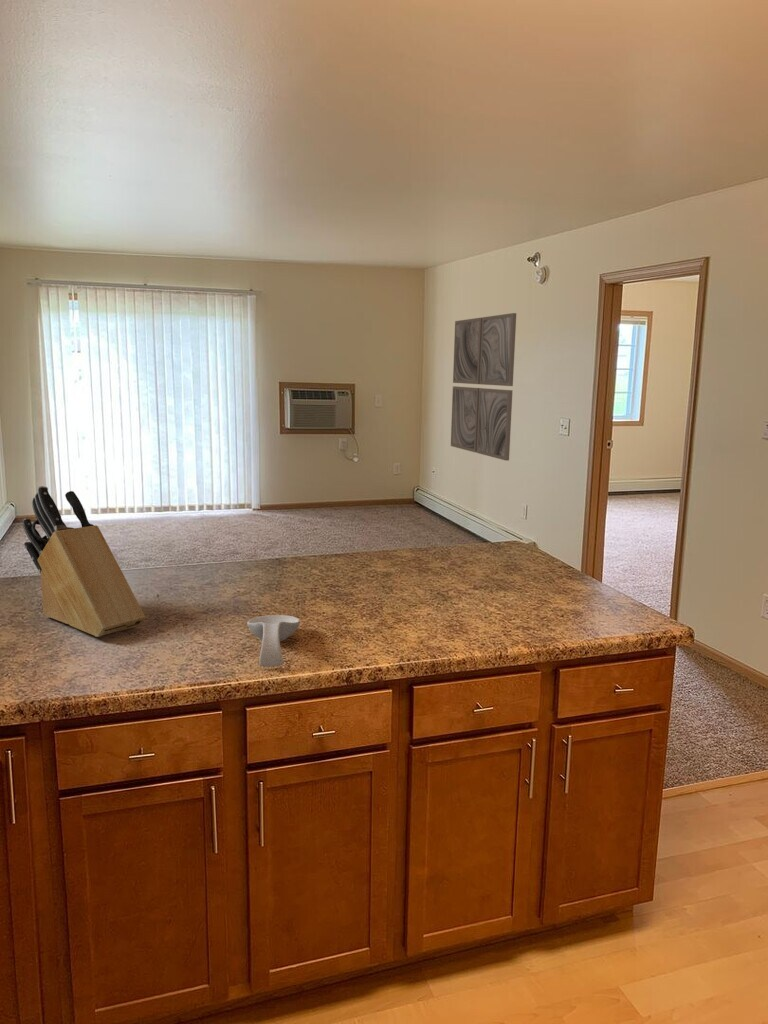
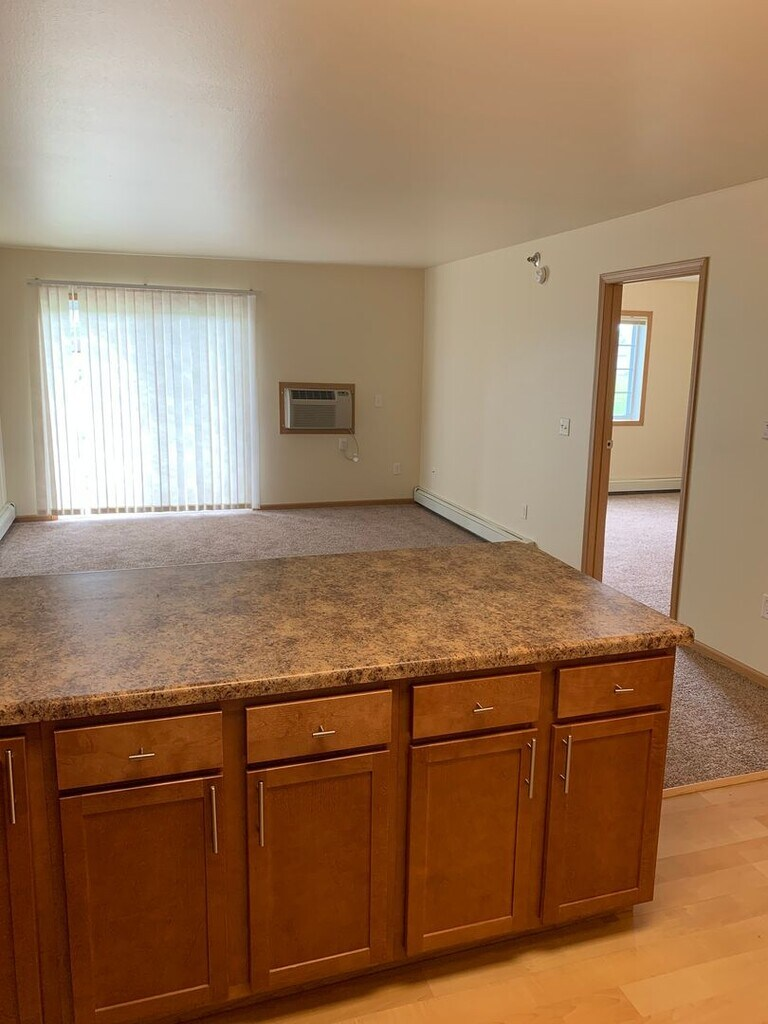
- wall art [450,312,517,462]
- knife block [22,485,147,638]
- spoon rest [246,614,301,667]
